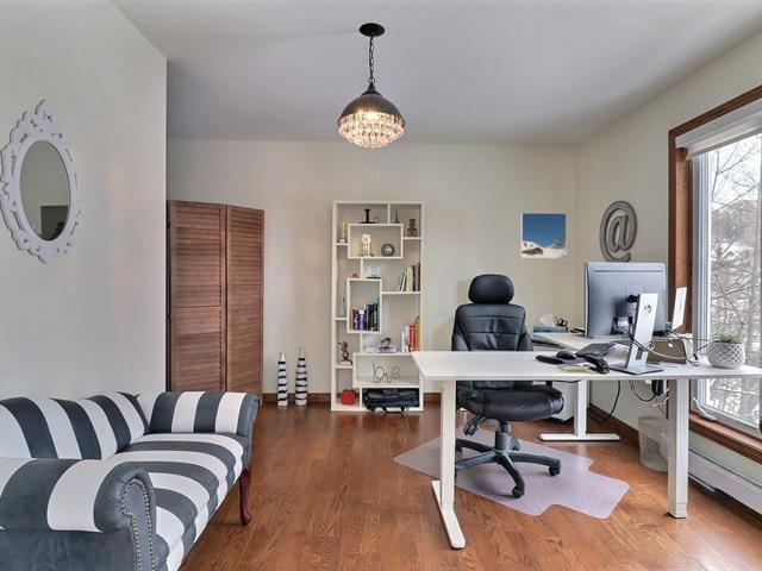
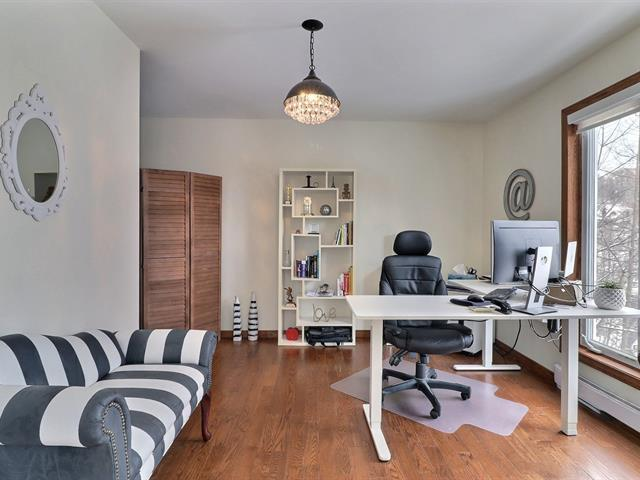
- wastebasket [637,414,669,473]
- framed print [519,212,568,259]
